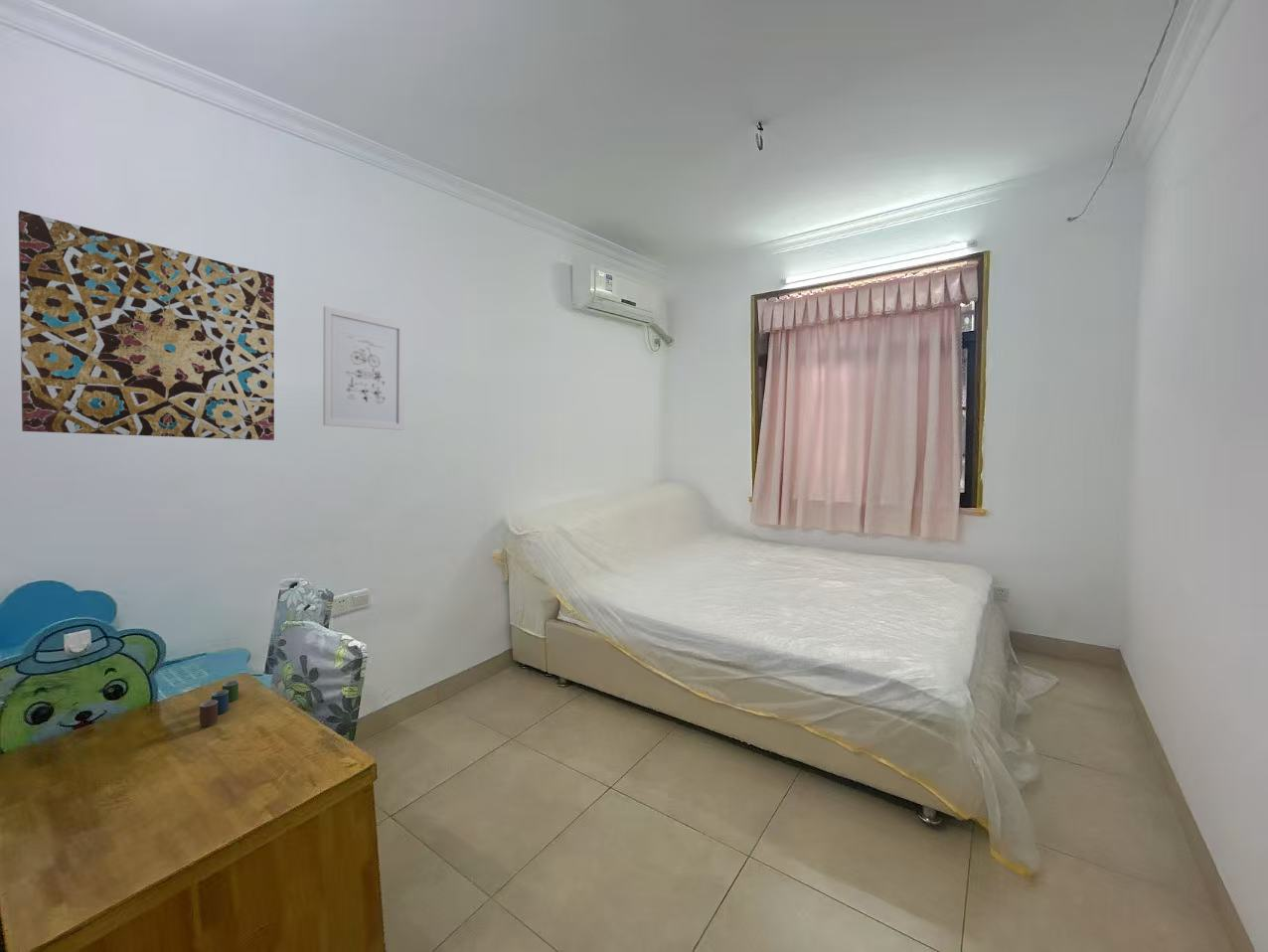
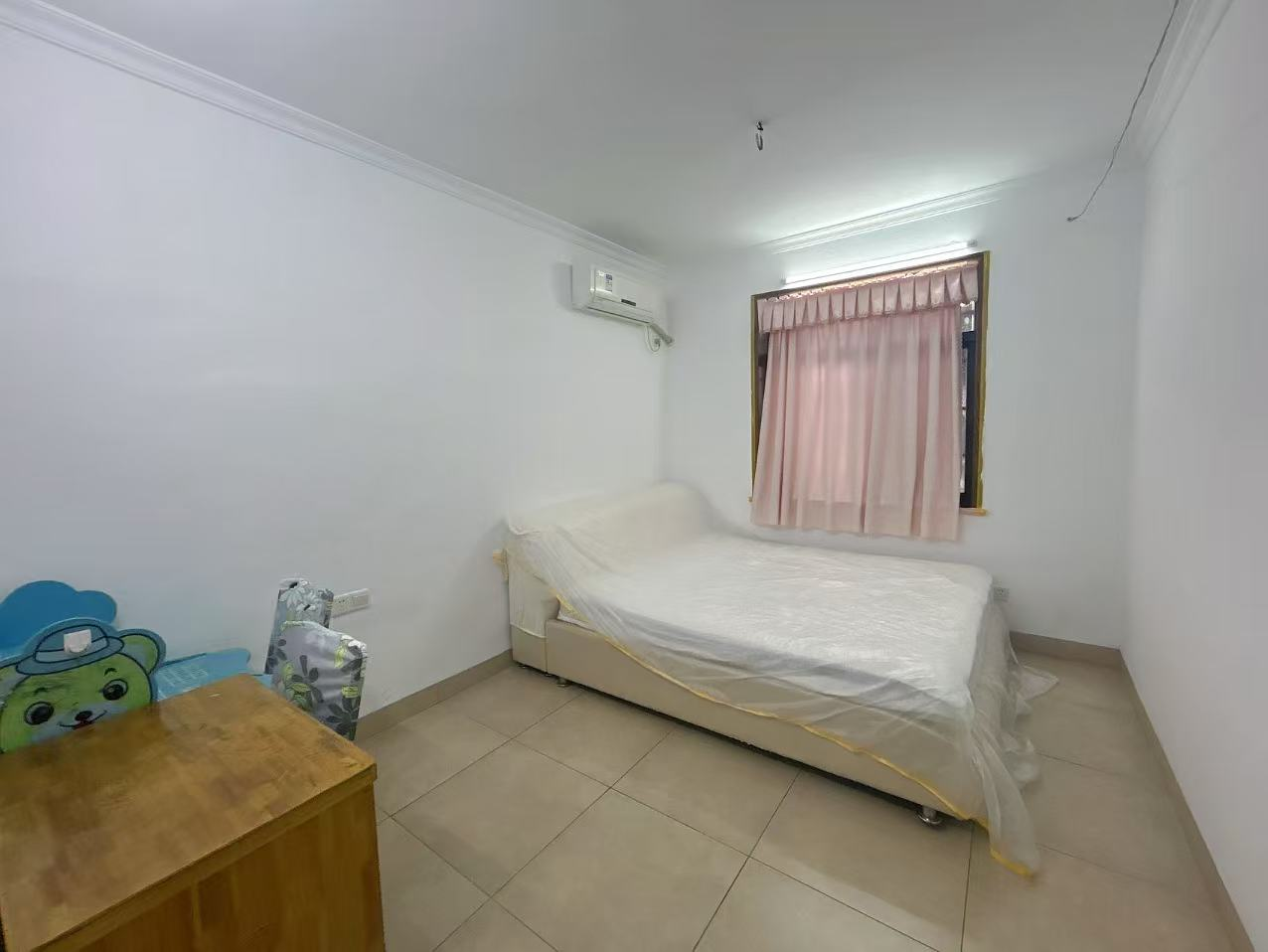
- cup [199,680,239,726]
- wall art [17,210,275,441]
- wall art [322,305,405,431]
